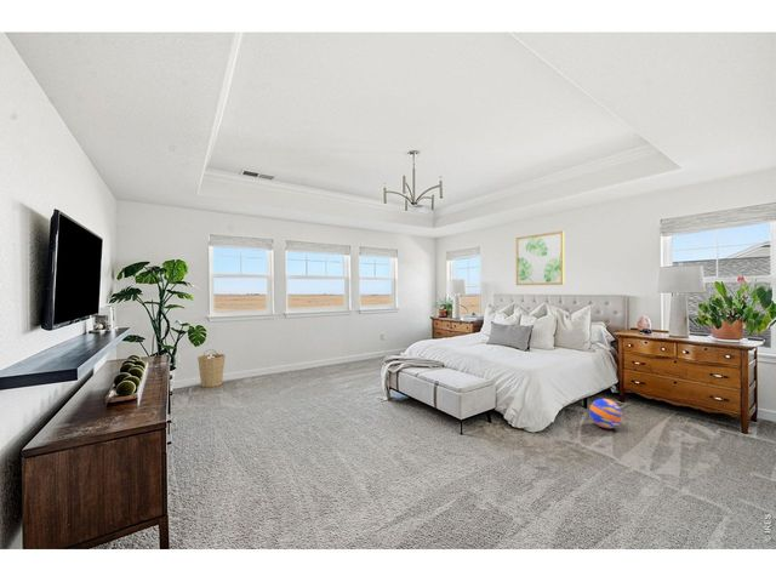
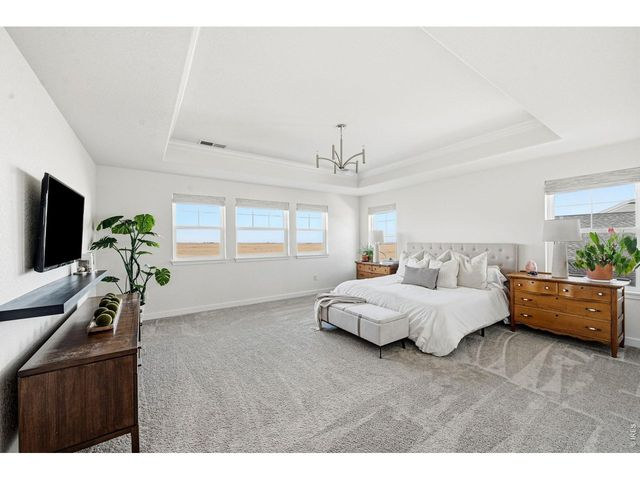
- basket [196,348,227,388]
- ball [588,398,623,429]
- wall art [515,230,565,286]
